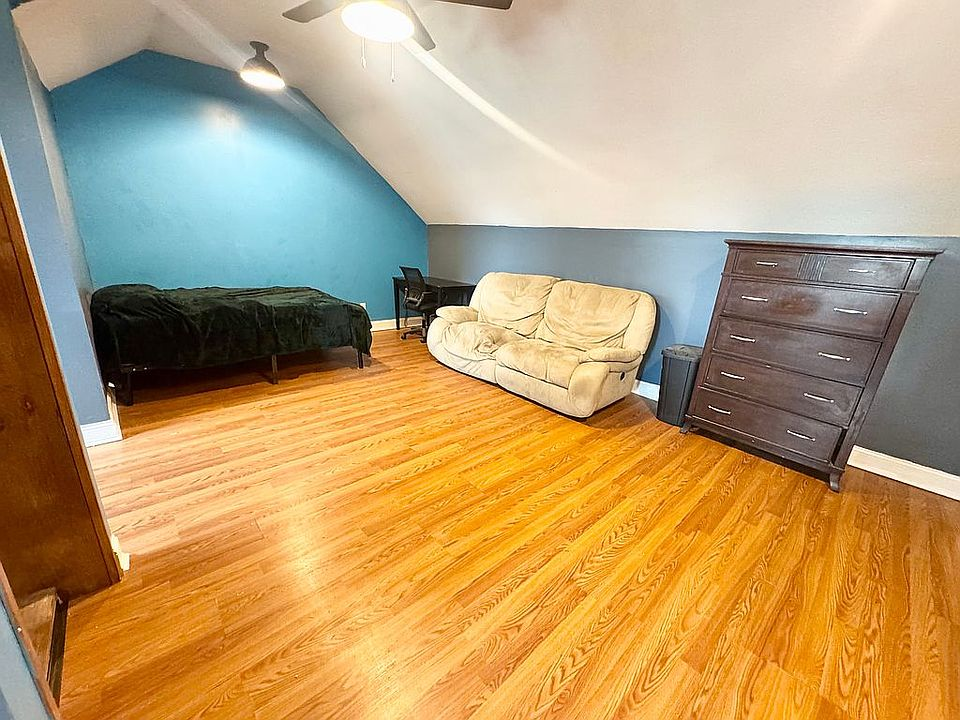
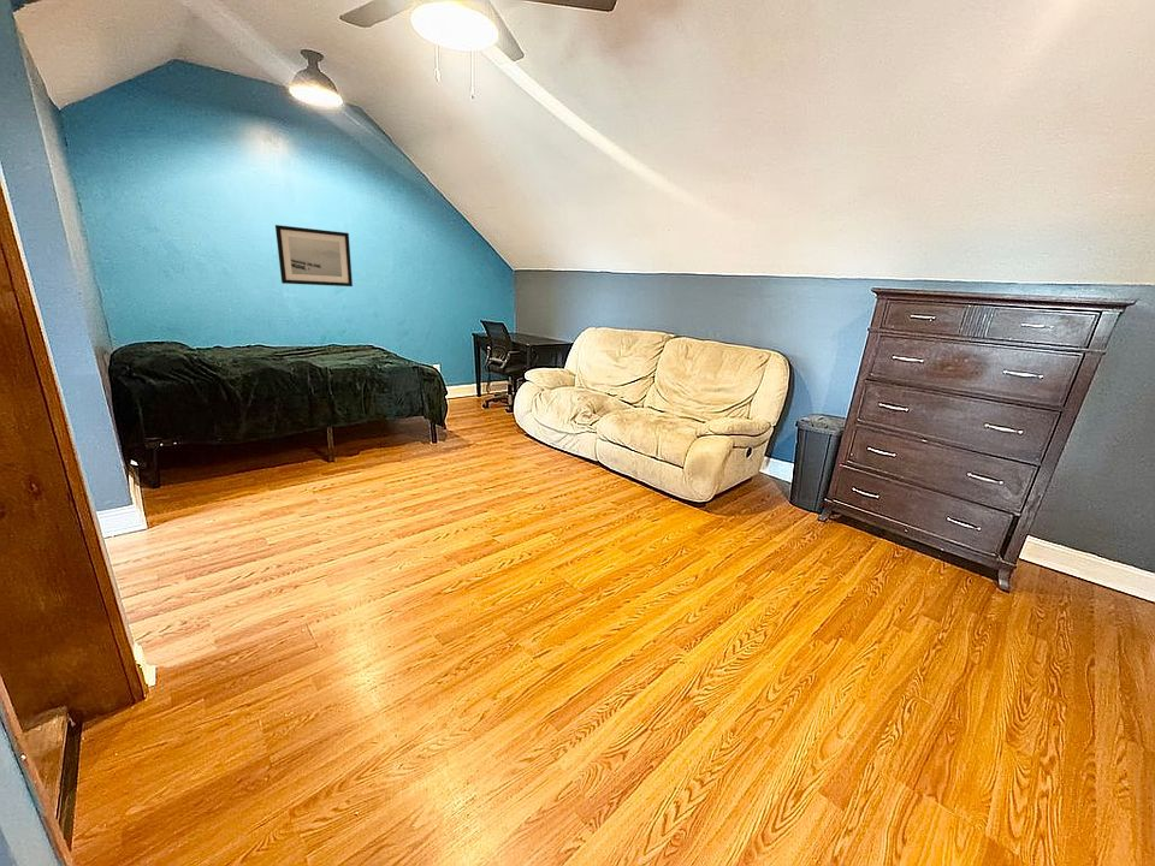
+ wall art [274,224,354,287]
